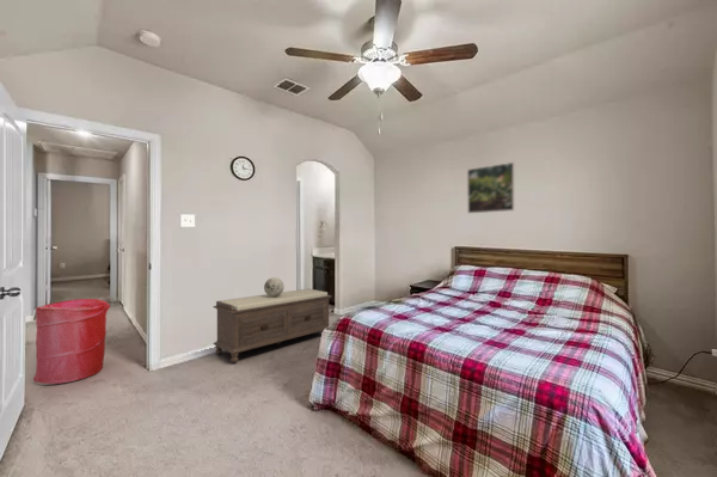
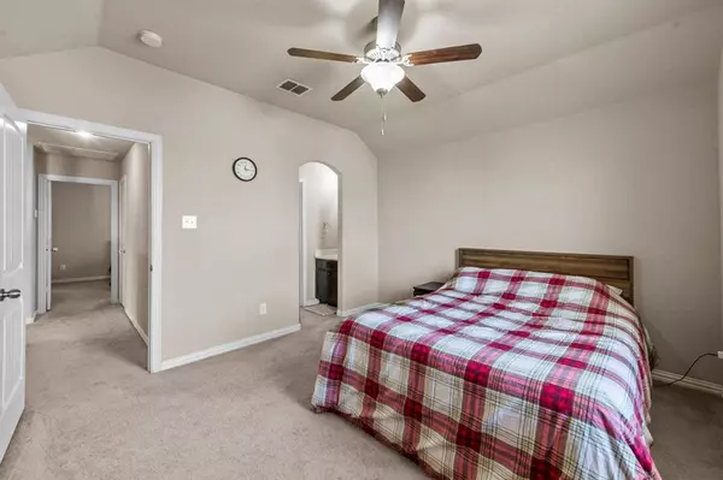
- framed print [466,161,515,214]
- laundry hamper [32,298,111,386]
- decorative sphere [263,276,286,296]
- bench [212,288,333,363]
